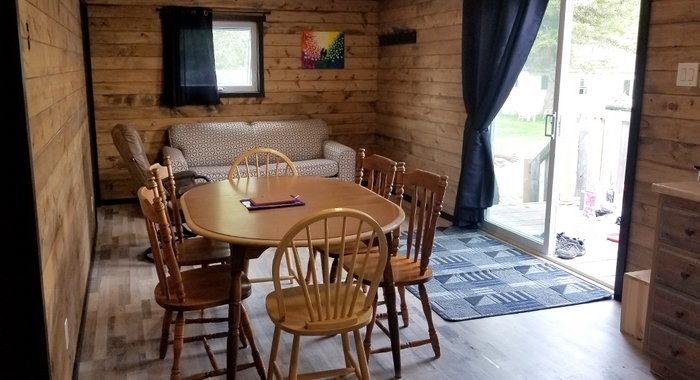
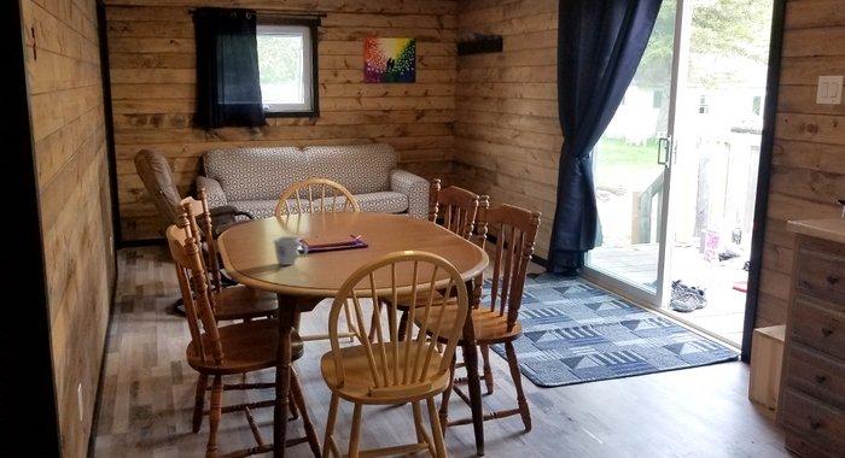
+ mug [273,235,309,266]
